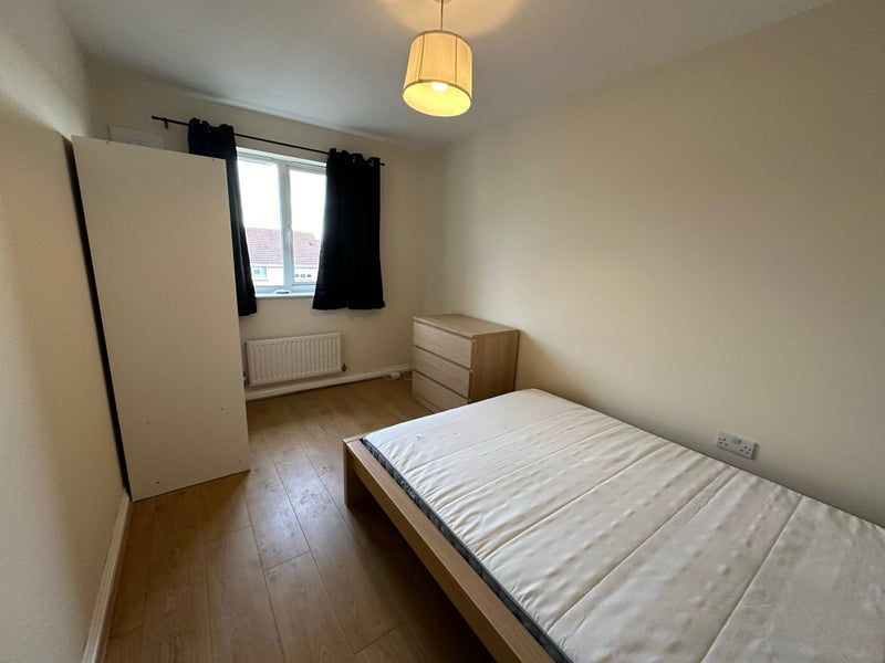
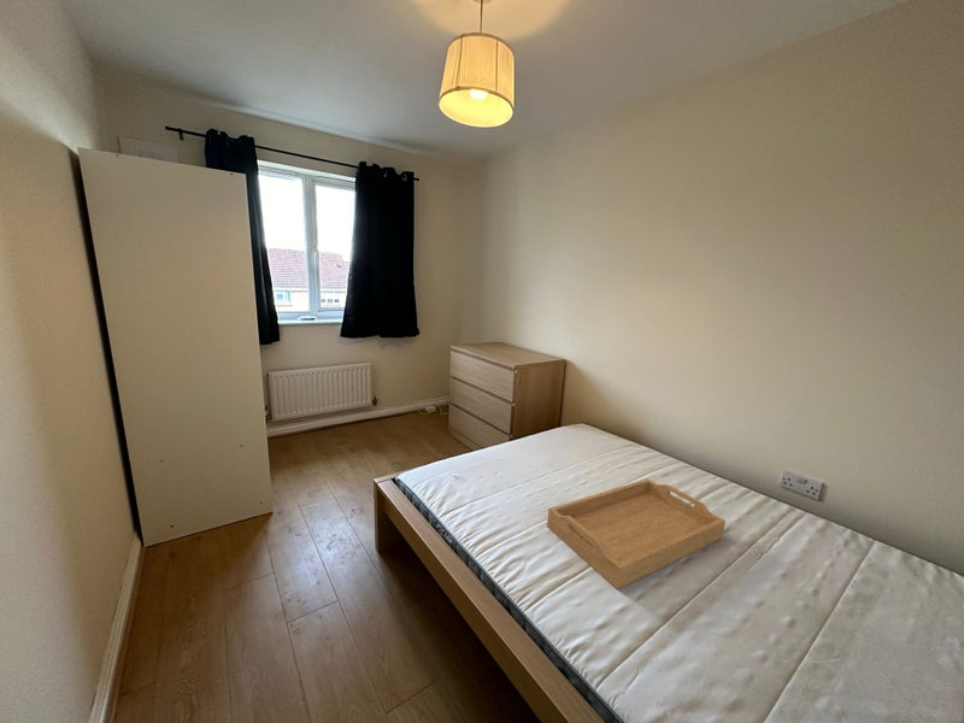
+ serving tray [546,478,727,590]
